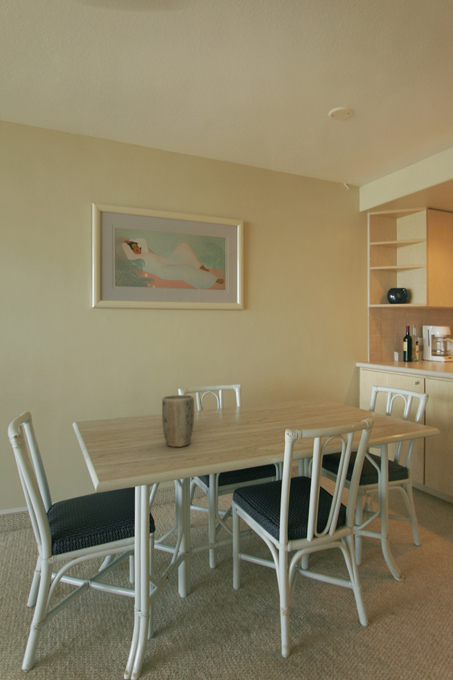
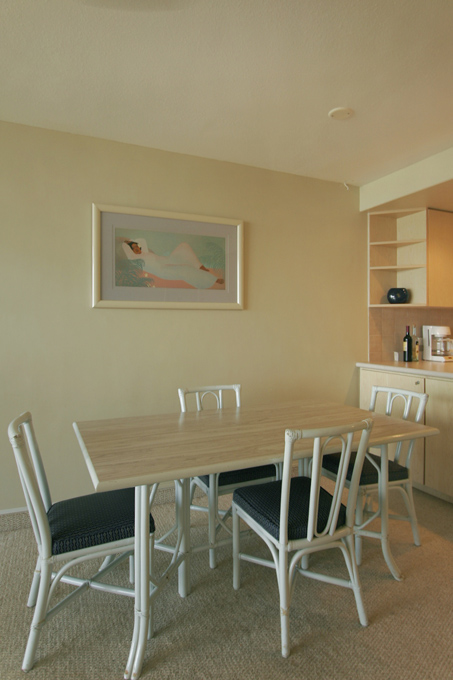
- plant pot [161,394,195,448]
